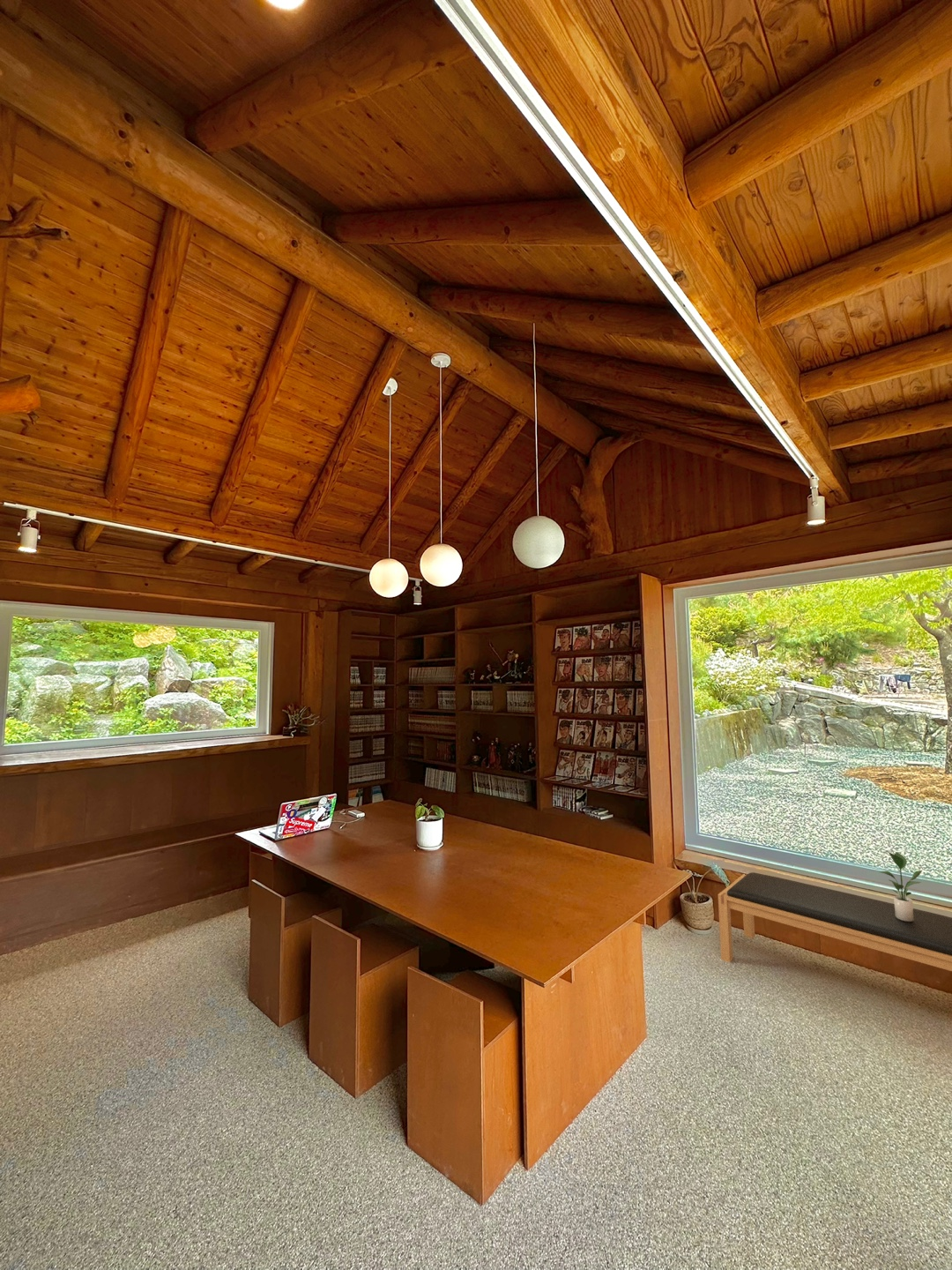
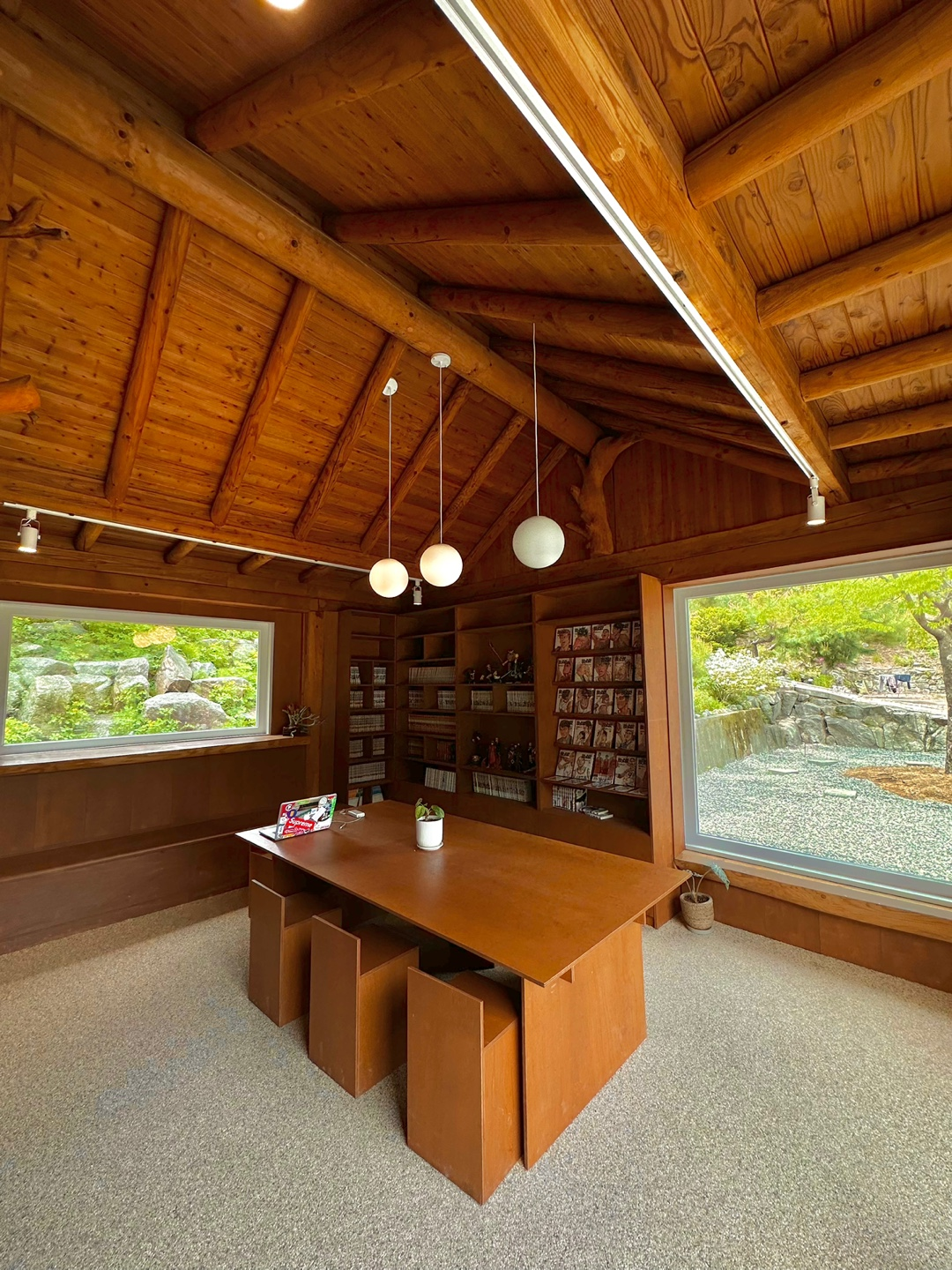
- bench [717,871,952,972]
- potted plant [879,851,923,922]
